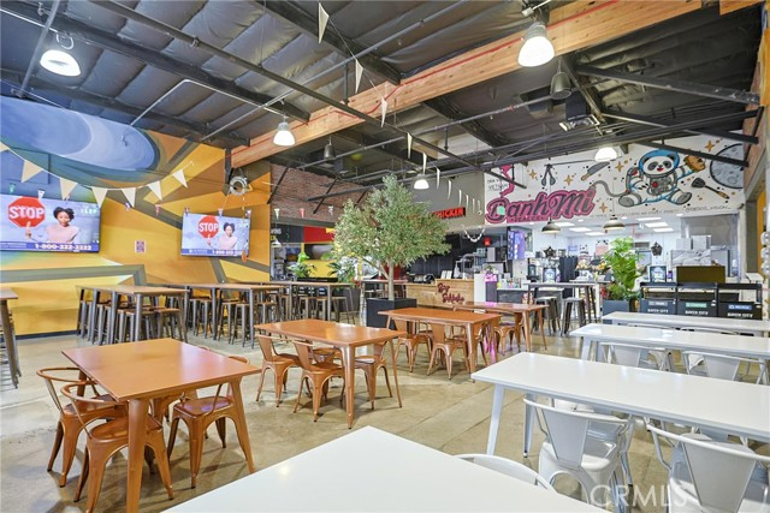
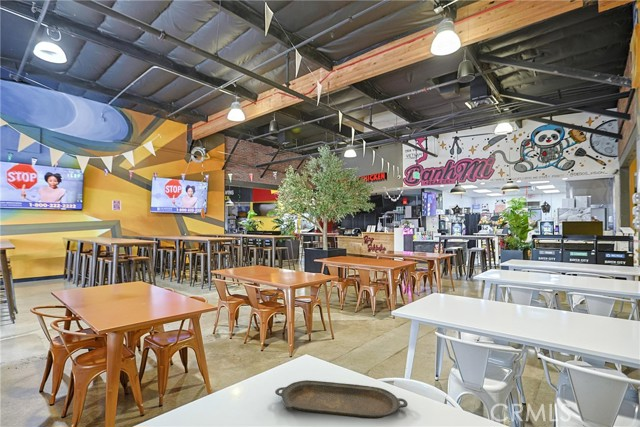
+ serving tray [274,379,408,420]
